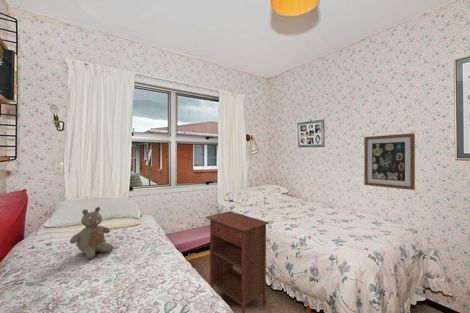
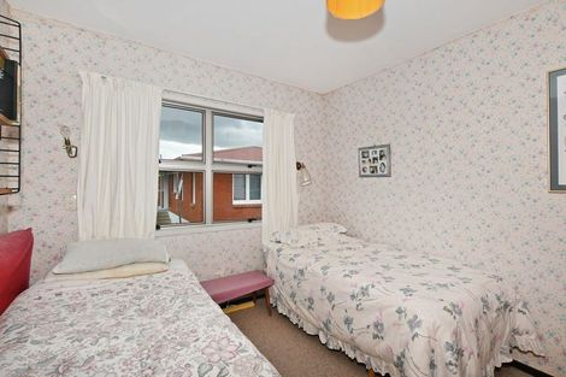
- wall art [363,132,416,191]
- teddy bear [69,206,114,260]
- nightstand [205,210,270,313]
